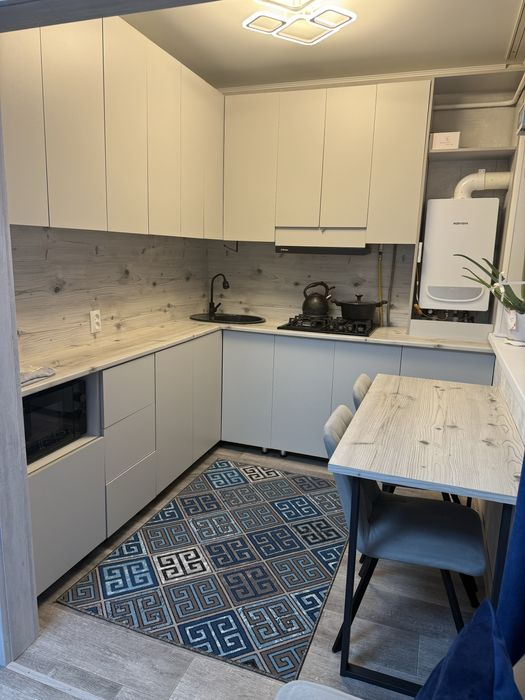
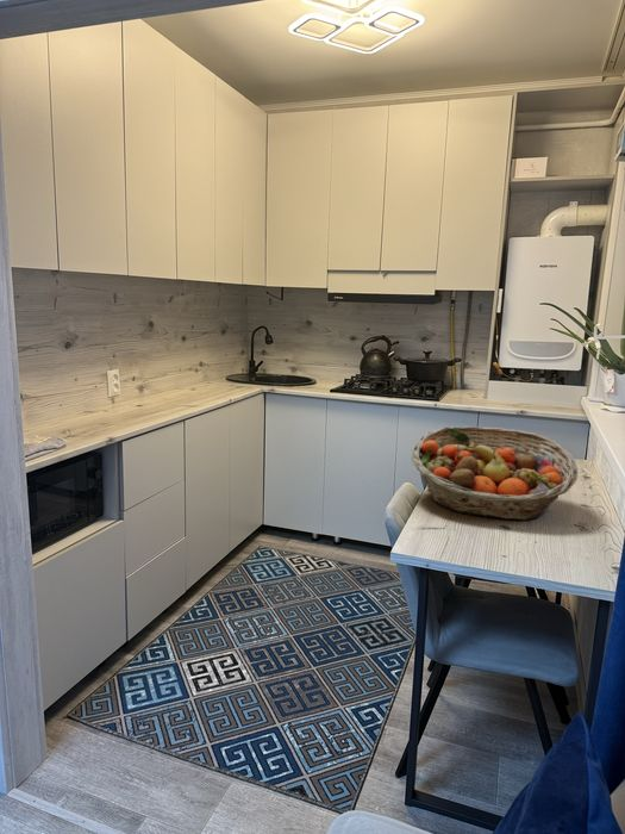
+ fruit basket [411,425,579,521]
